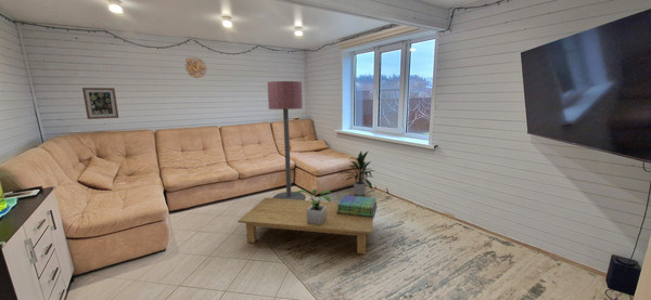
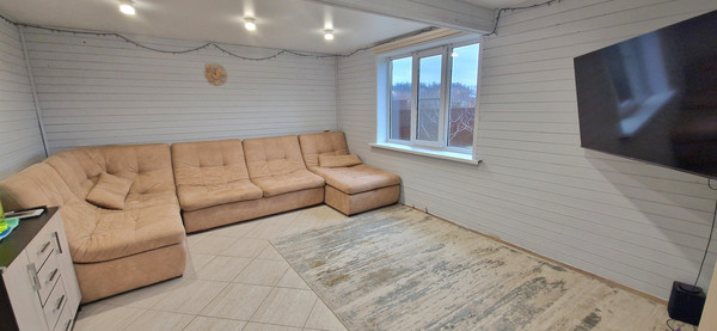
- stack of books [336,194,379,219]
- coffee table [237,197,374,256]
- potted plant [293,188,332,225]
- wall art [81,87,119,120]
- floor lamp [267,80,306,200]
- indoor plant [342,151,378,196]
